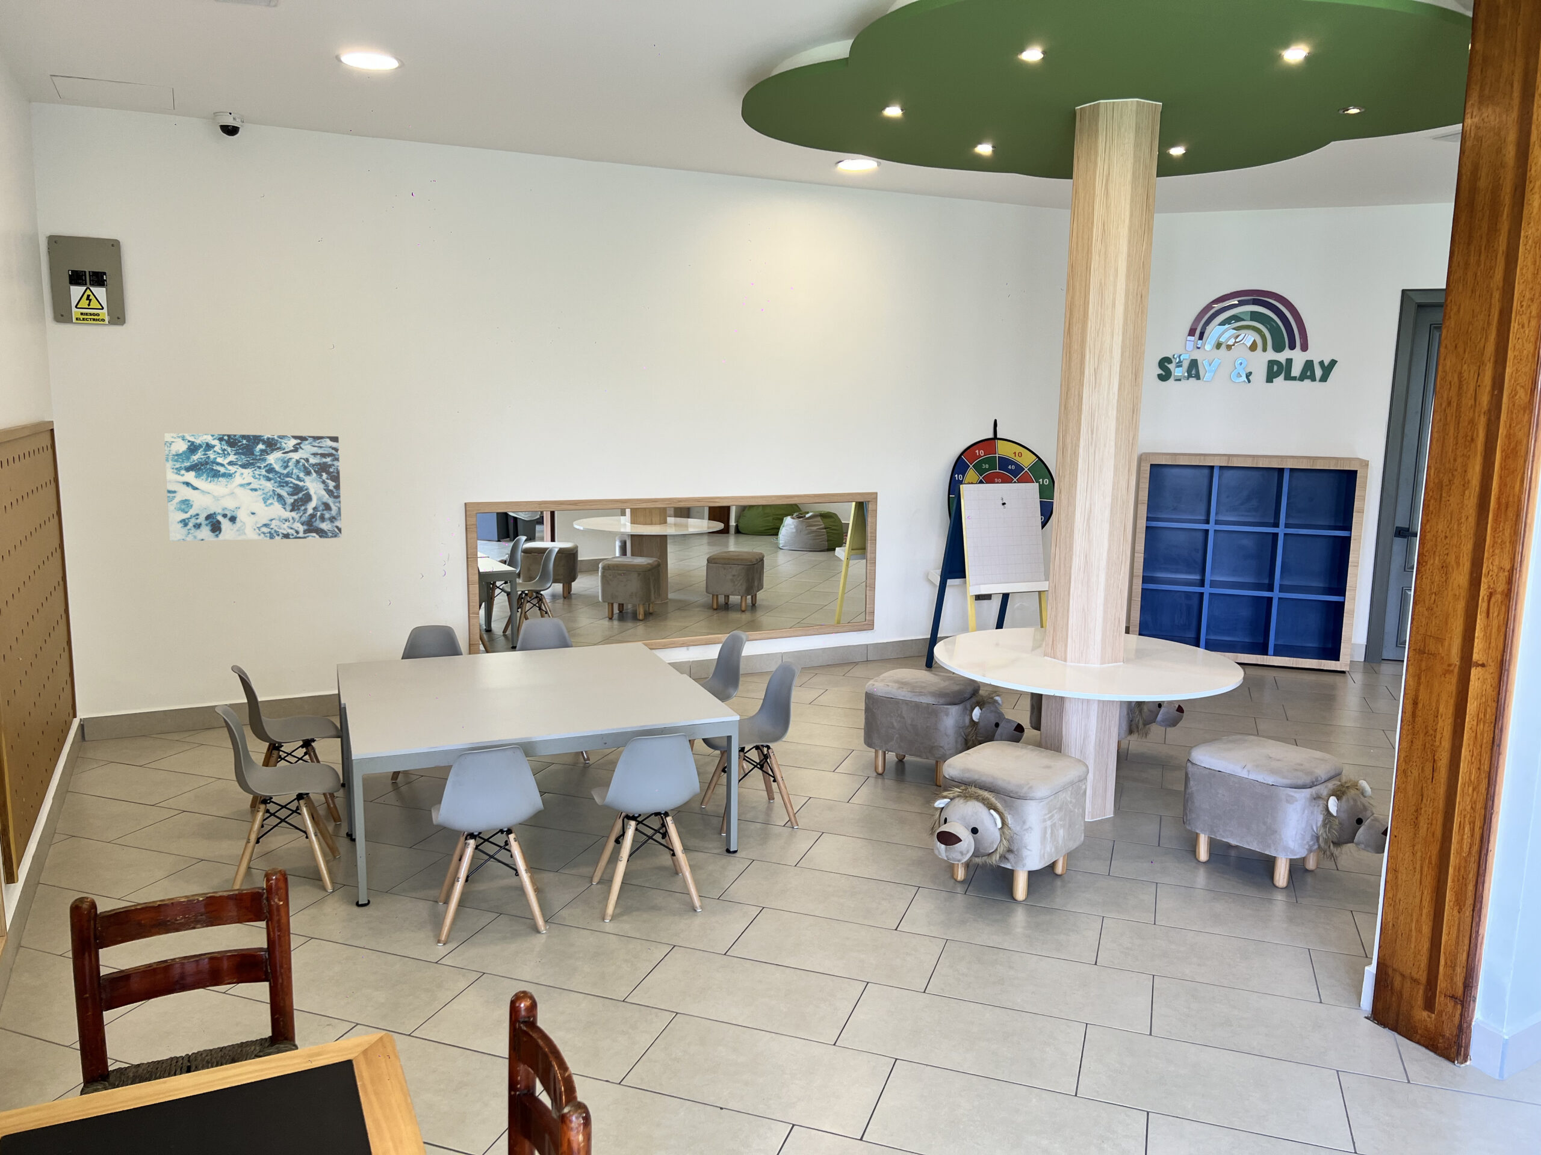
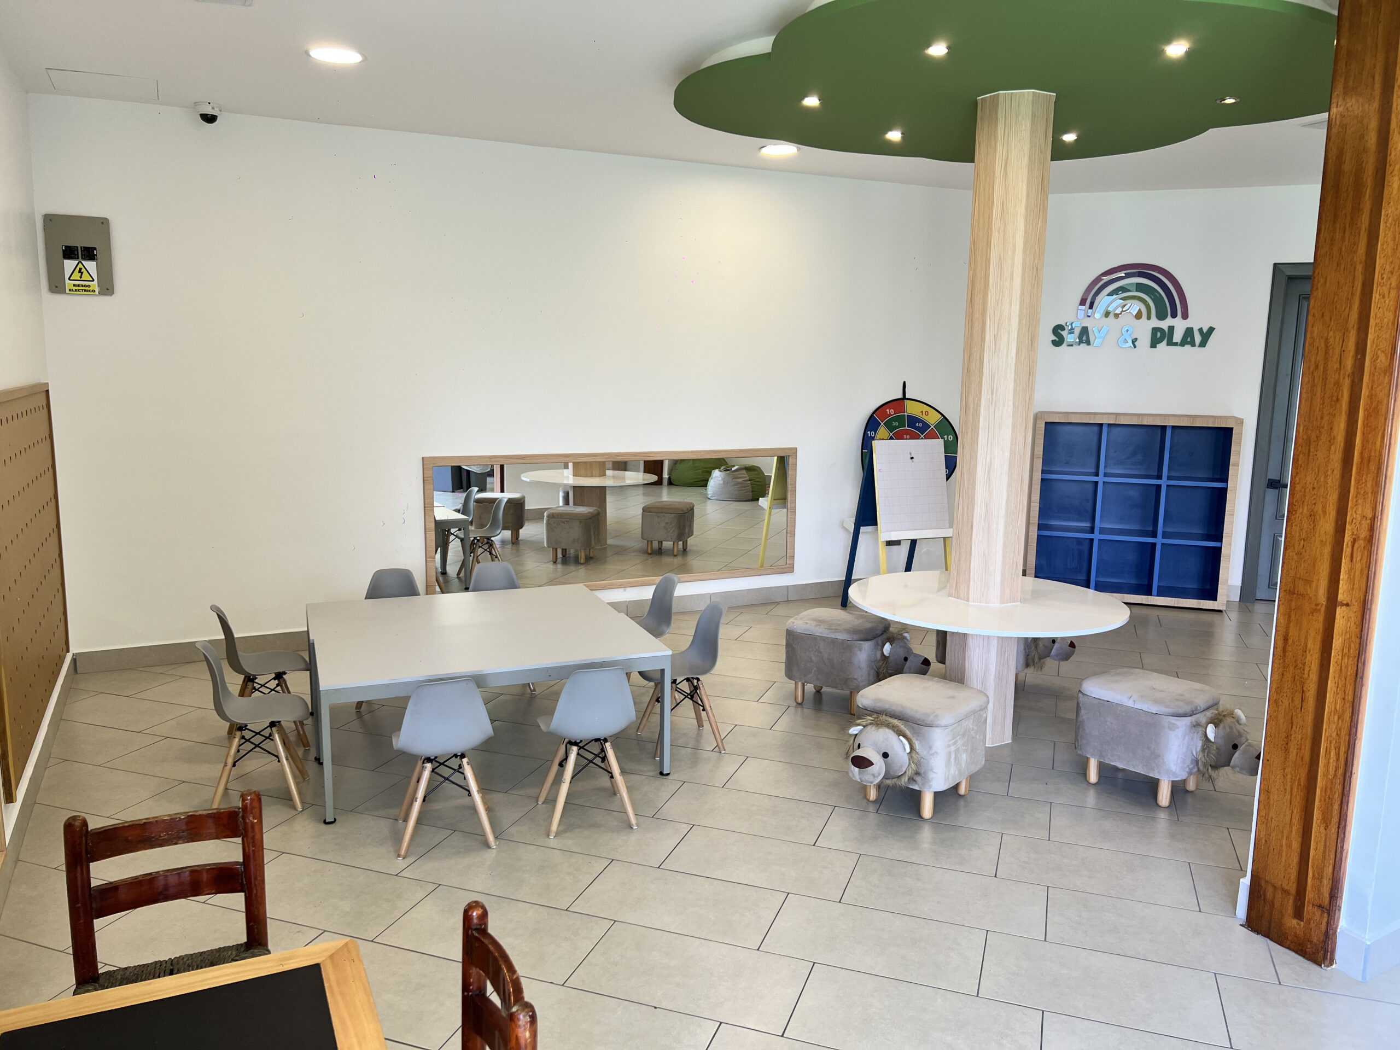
- wall art [164,433,342,542]
